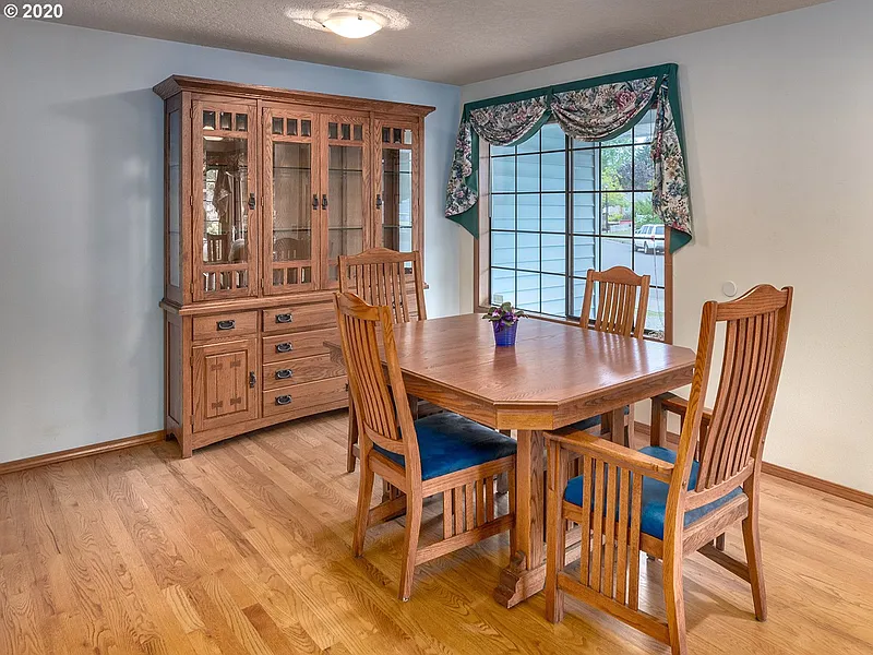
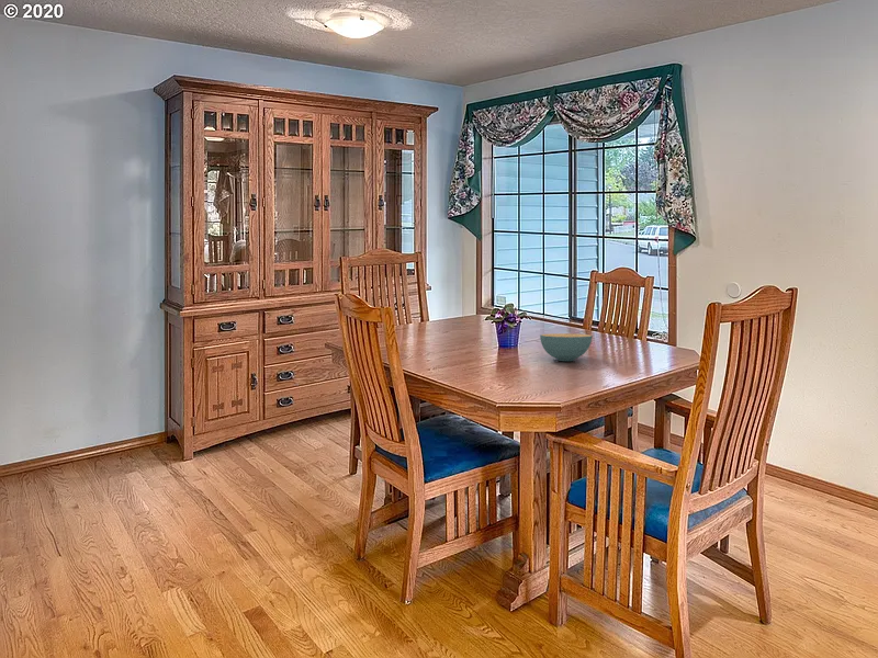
+ cereal bowl [539,332,594,362]
